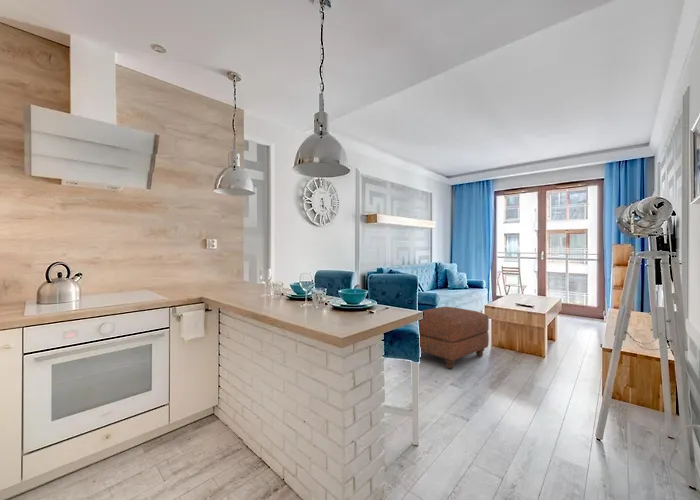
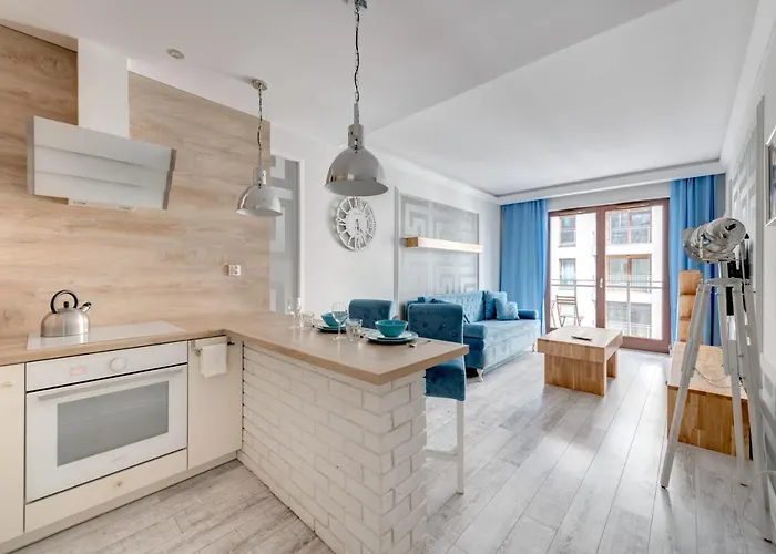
- ottoman [418,306,490,370]
